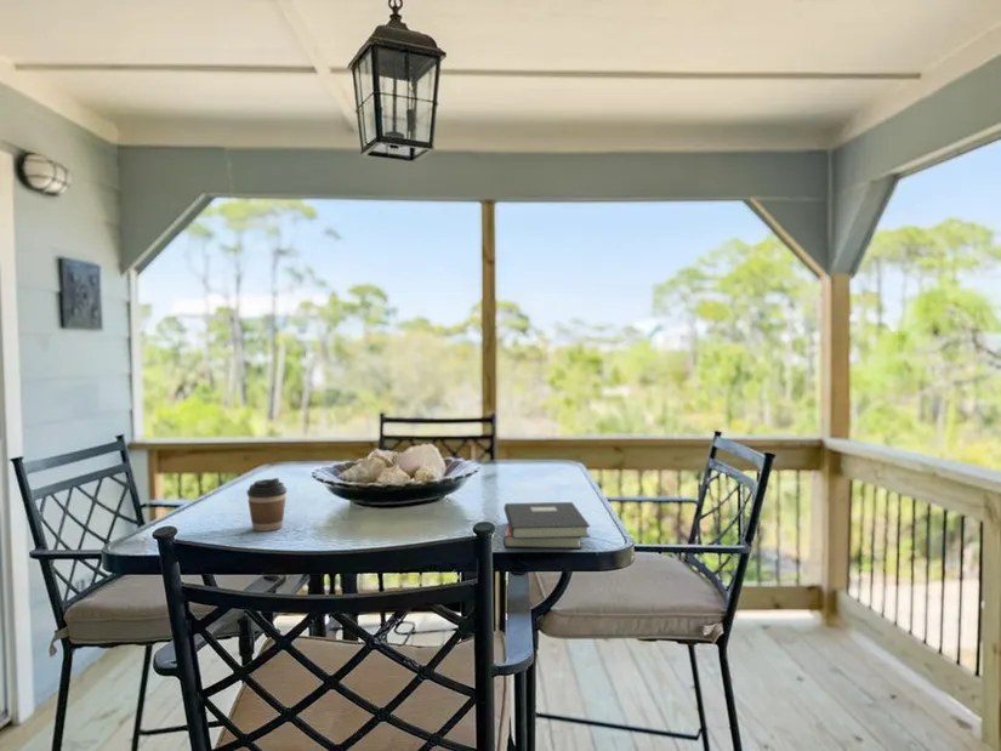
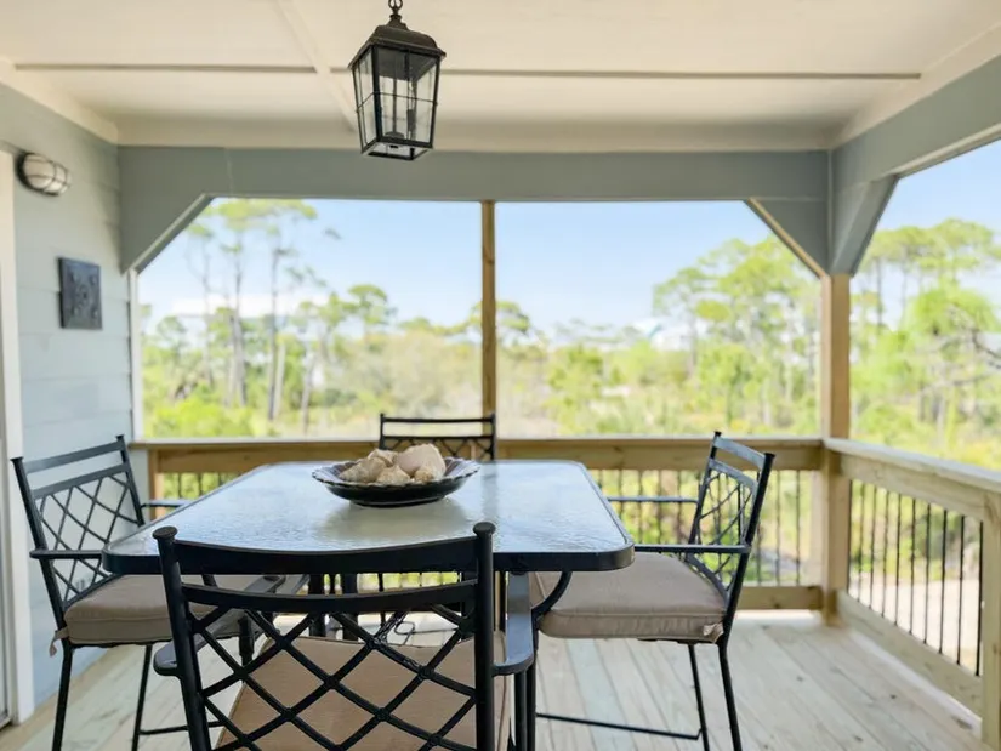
- hardback book [502,501,591,550]
- coffee cup [246,477,288,533]
